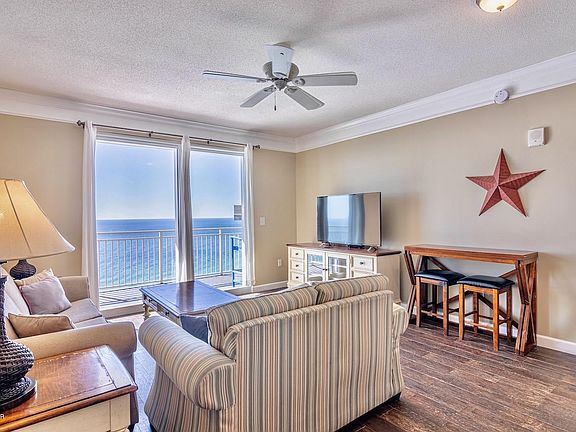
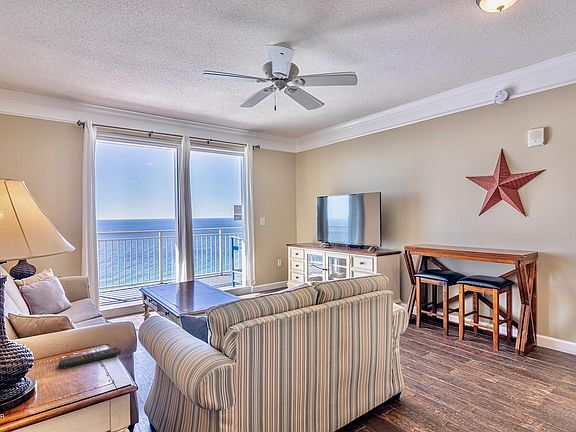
+ remote control [58,346,122,370]
